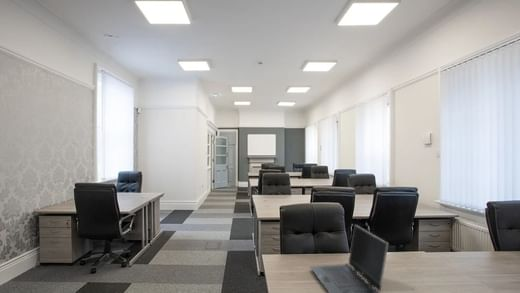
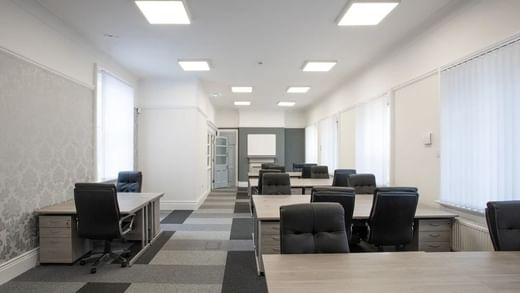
- laptop computer [309,224,389,293]
